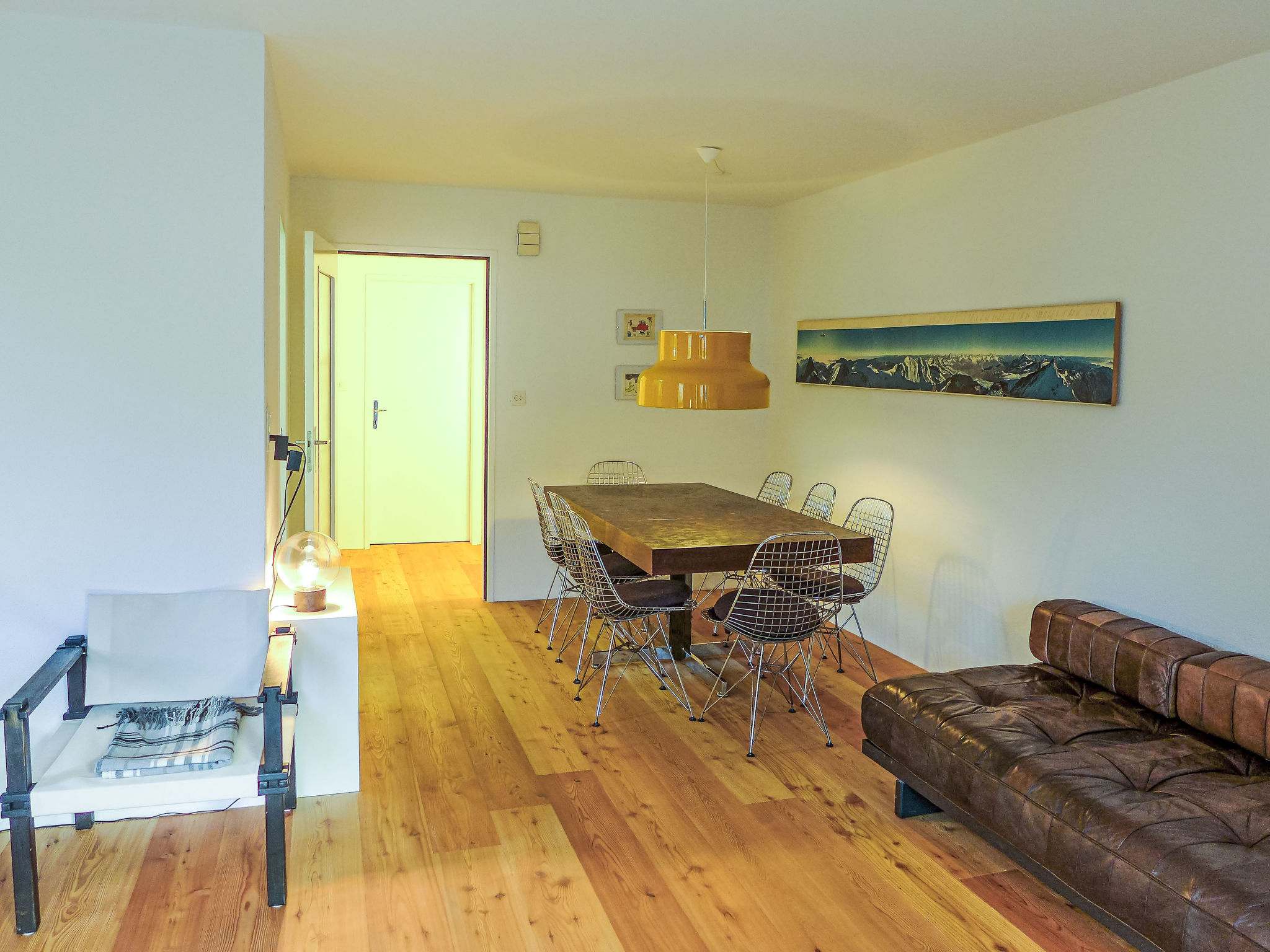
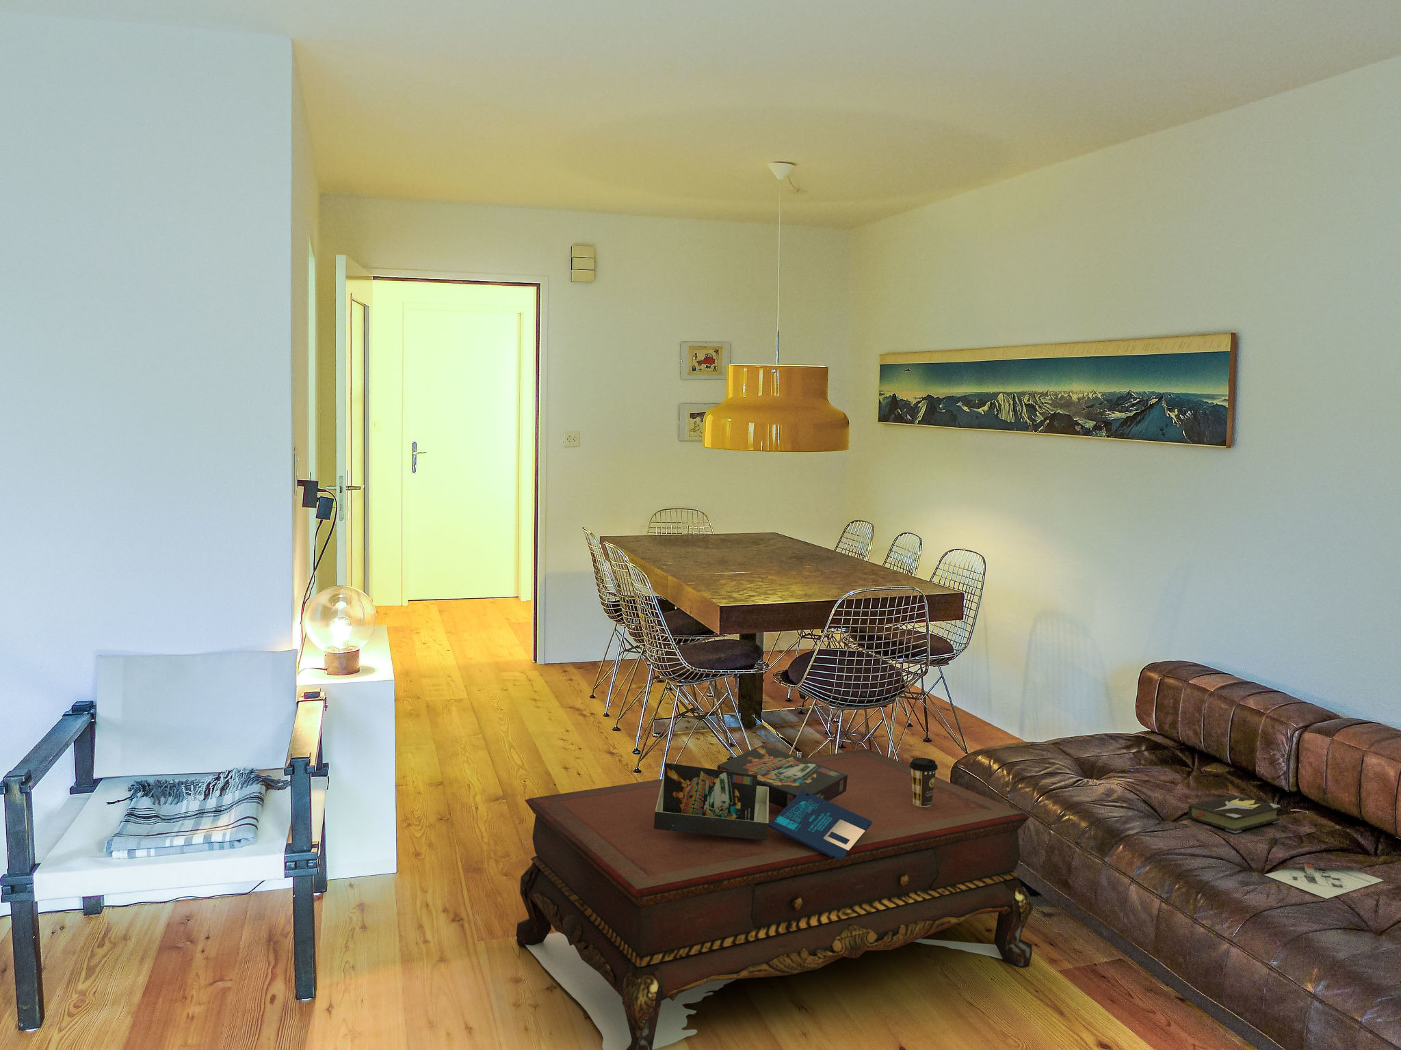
+ architectural model [1264,864,1383,900]
+ coffee cup [909,758,939,806]
+ board game [654,744,873,859]
+ hardback book [1188,794,1281,834]
+ coffee table [515,748,1034,1050]
